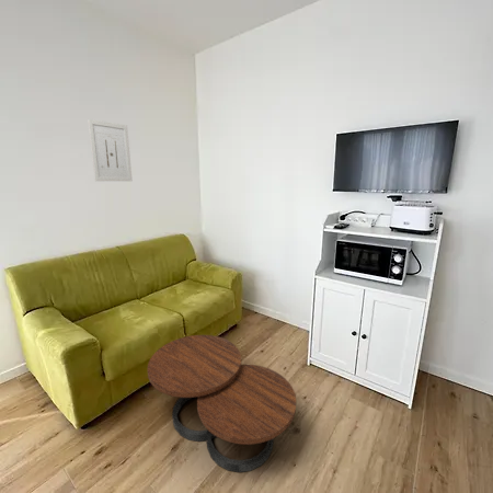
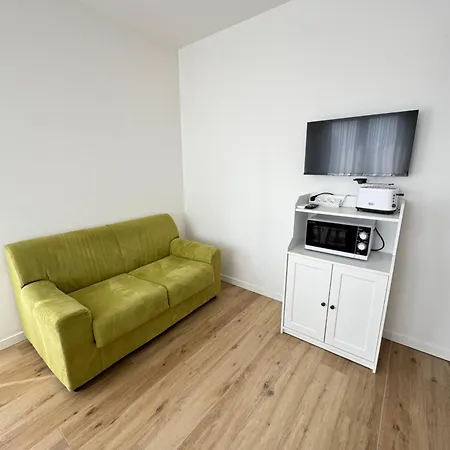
- coffee table [147,334,297,473]
- wall art [87,118,134,182]
